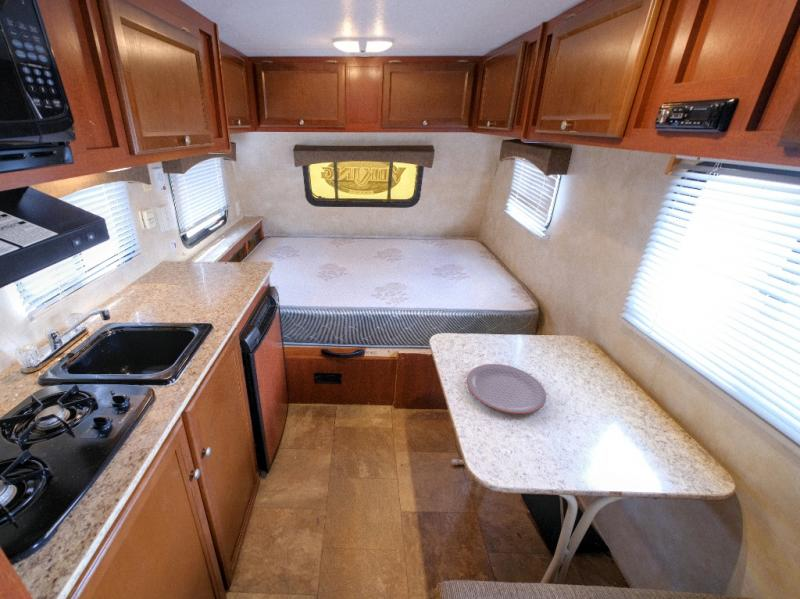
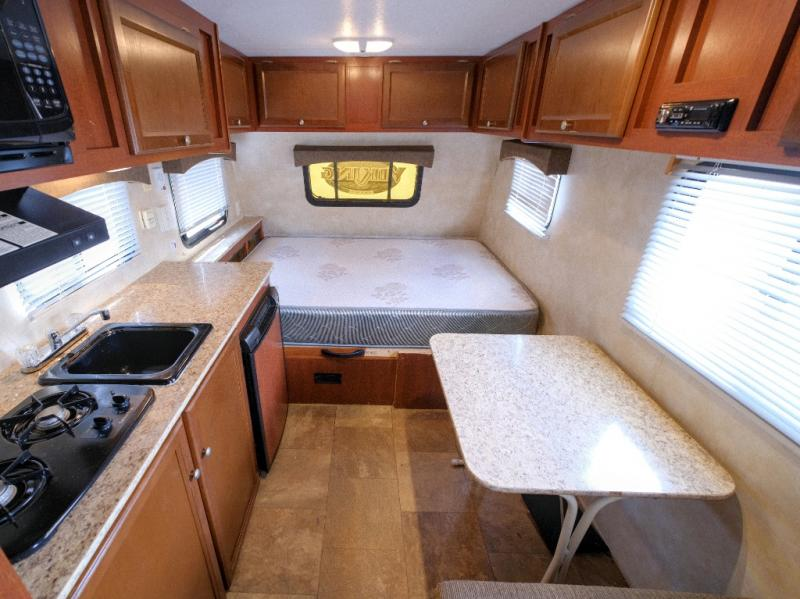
- plate [466,363,547,415]
